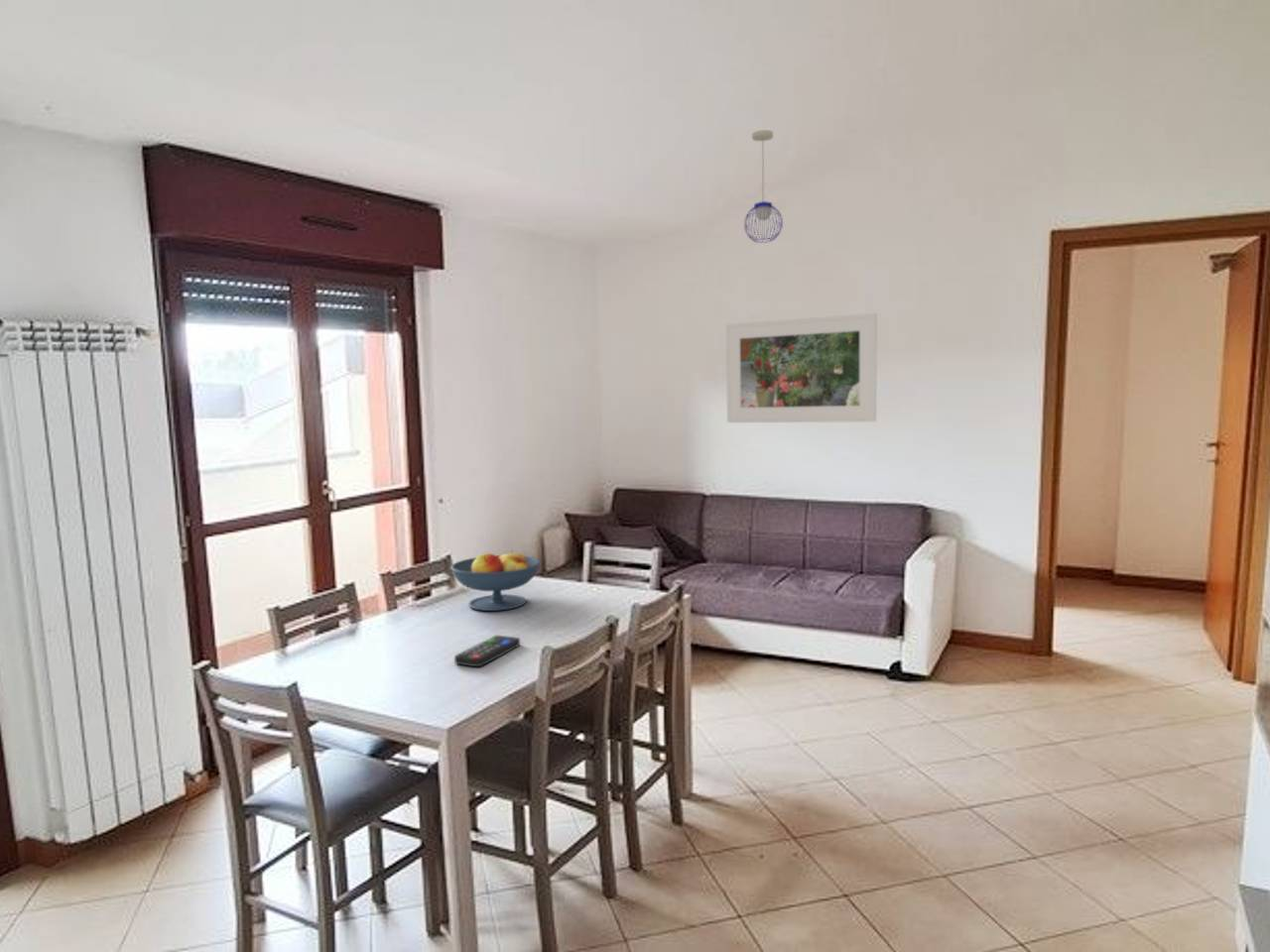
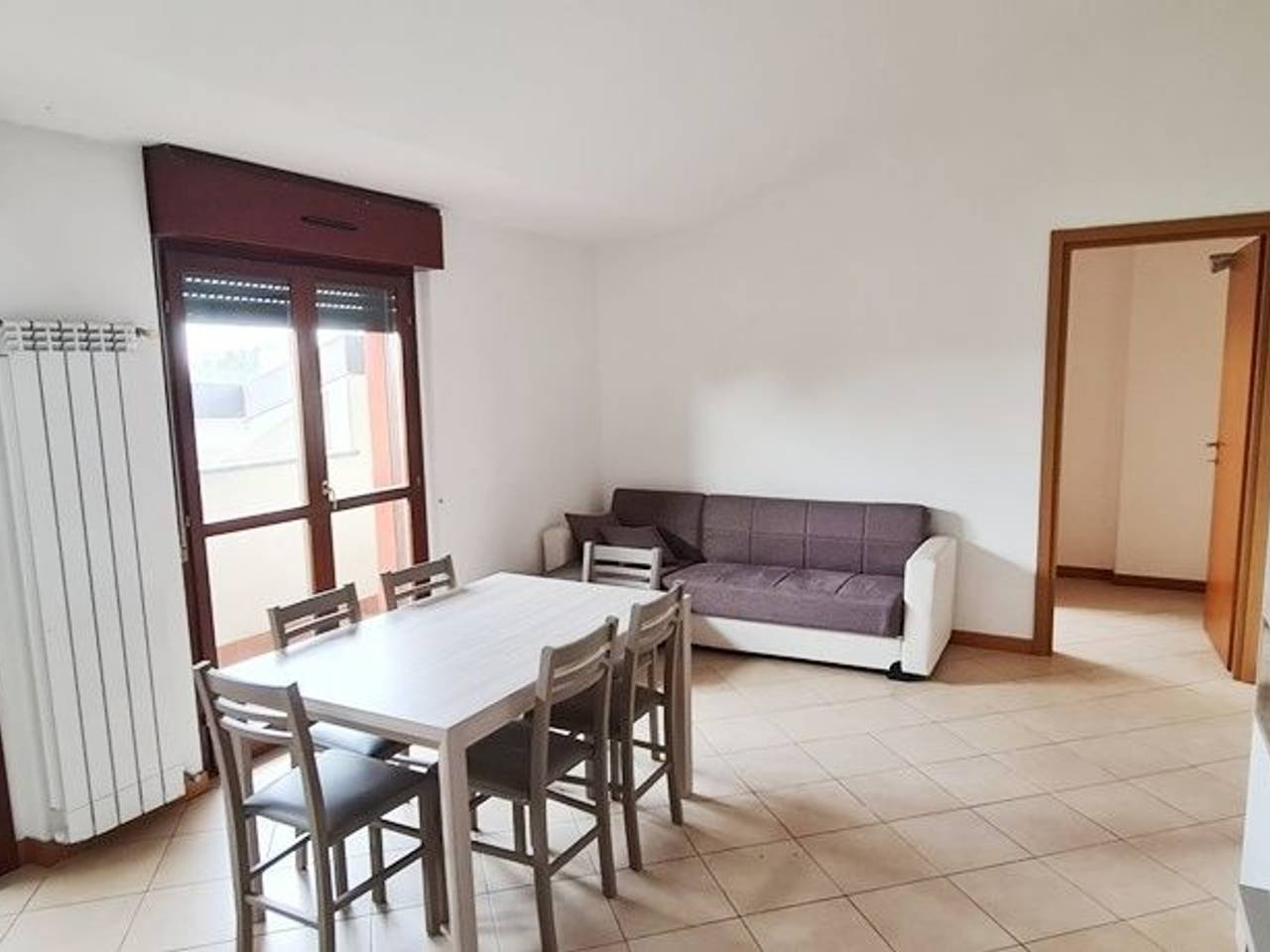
- remote control [453,635,521,667]
- fruit bowl [449,548,542,612]
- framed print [725,312,878,423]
- pendant light [743,129,784,244]
